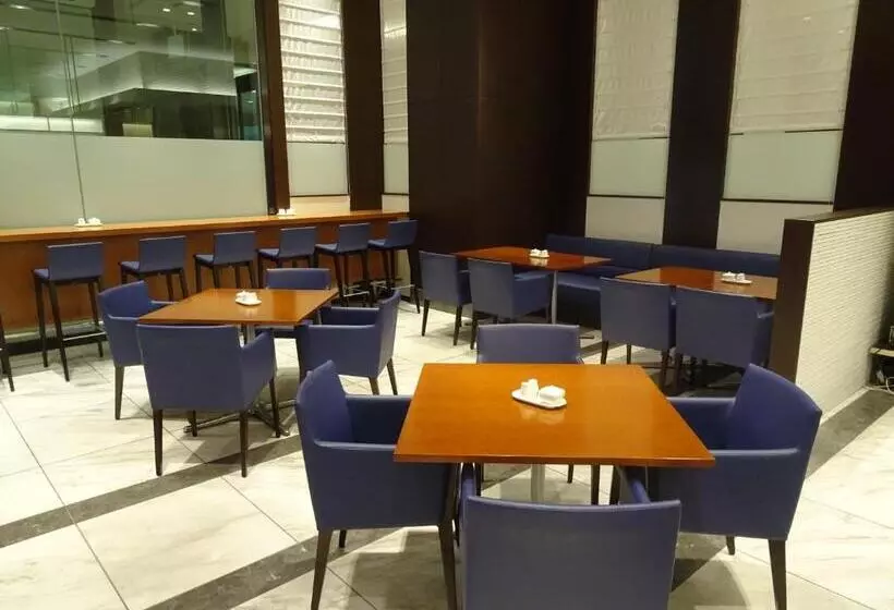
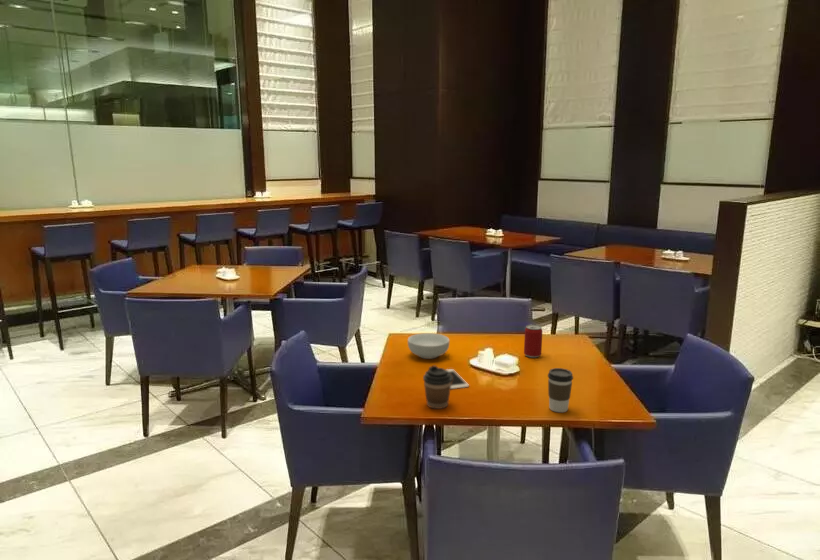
+ cell phone [446,368,470,390]
+ coffee cup [547,367,574,413]
+ cereal bowl [407,332,450,360]
+ coffee cup [422,365,452,410]
+ beer can [523,324,543,359]
